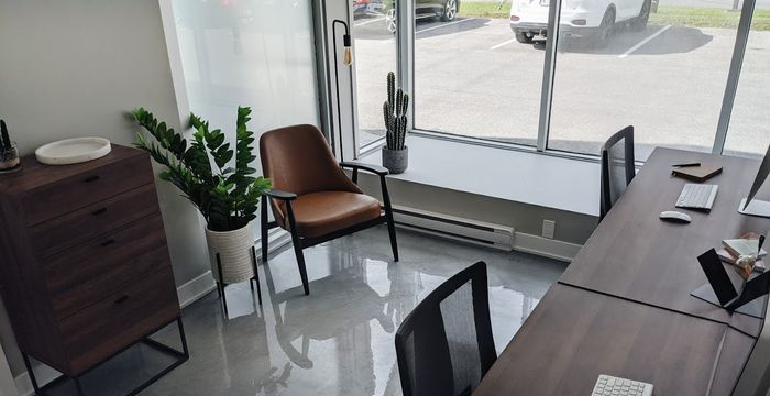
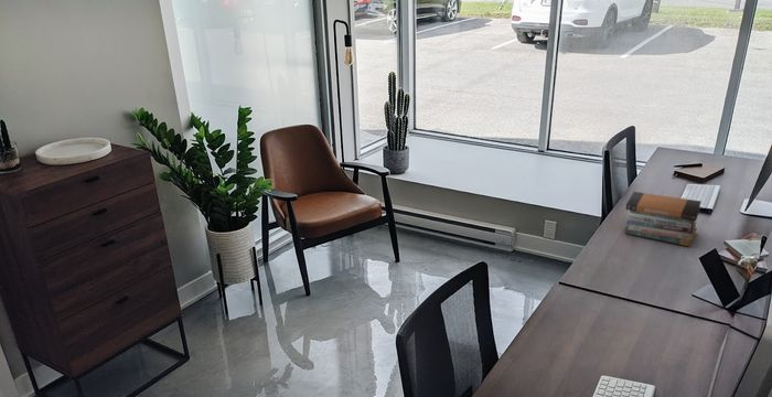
+ book stack [624,191,703,247]
